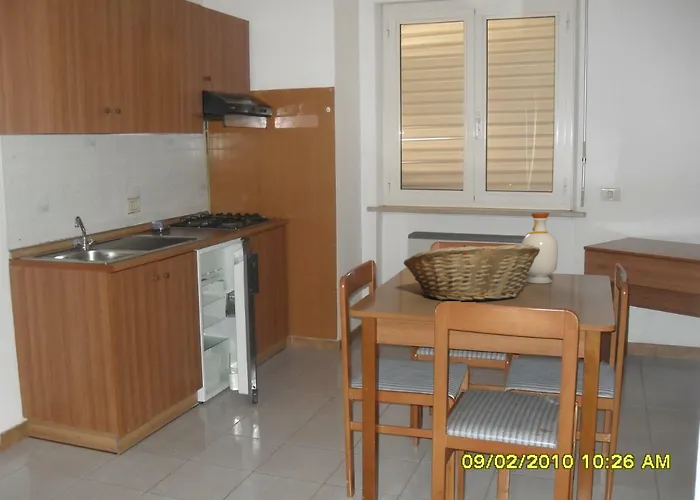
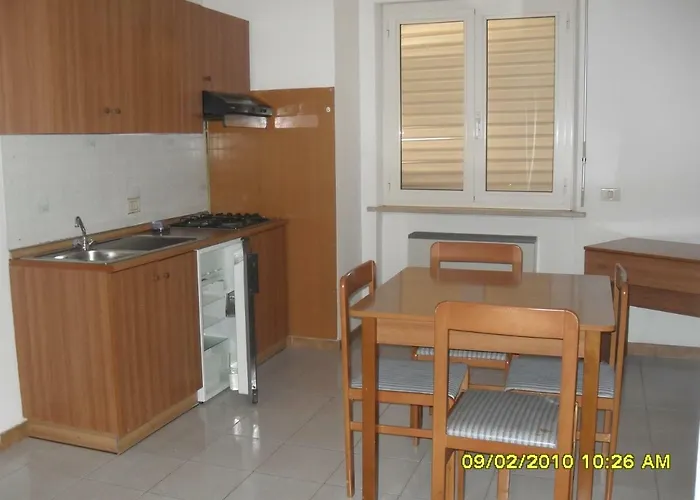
- bottle [521,211,559,284]
- fruit basket [403,244,540,302]
